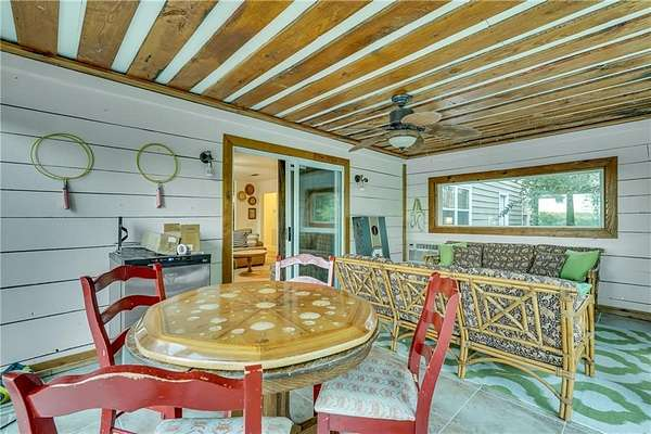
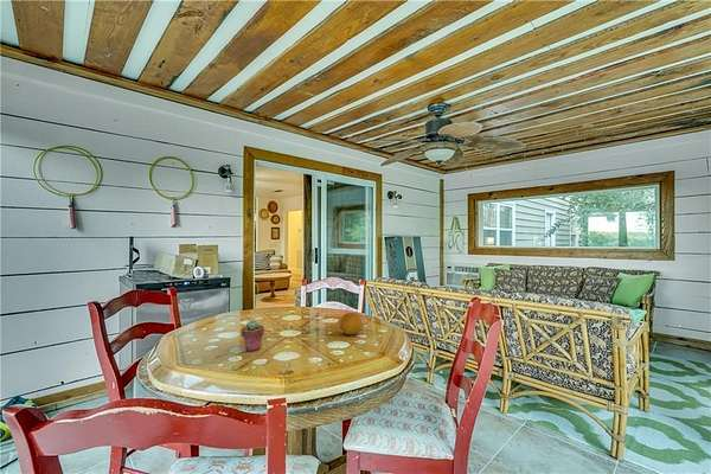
+ fruit [339,312,364,335]
+ potted succulent [241,319,265,352]
